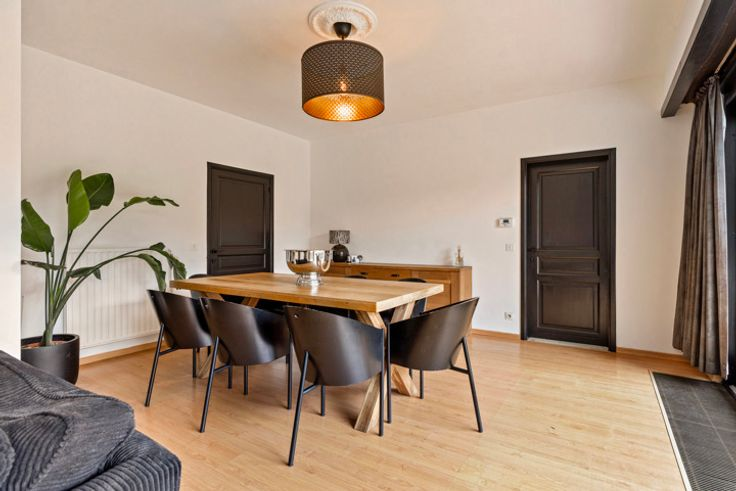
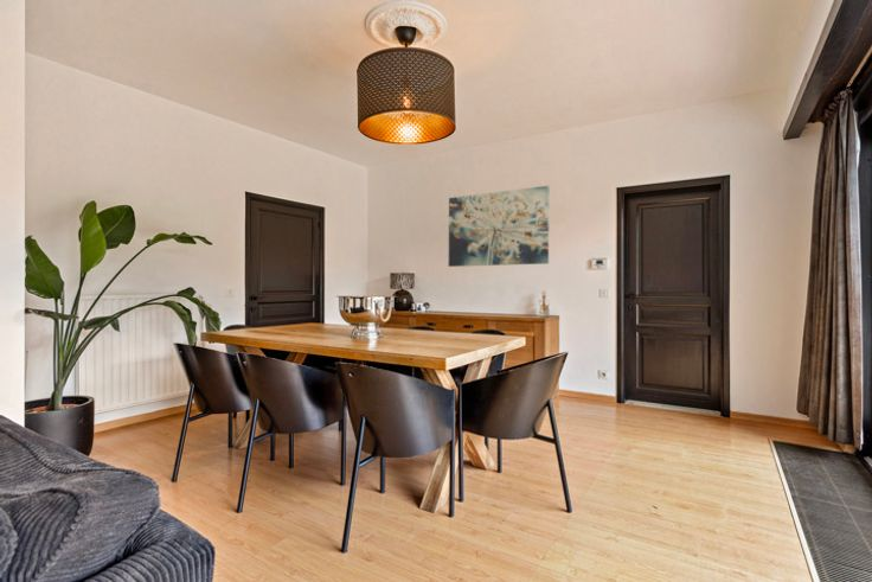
+ wall art [448,185,551,268]
